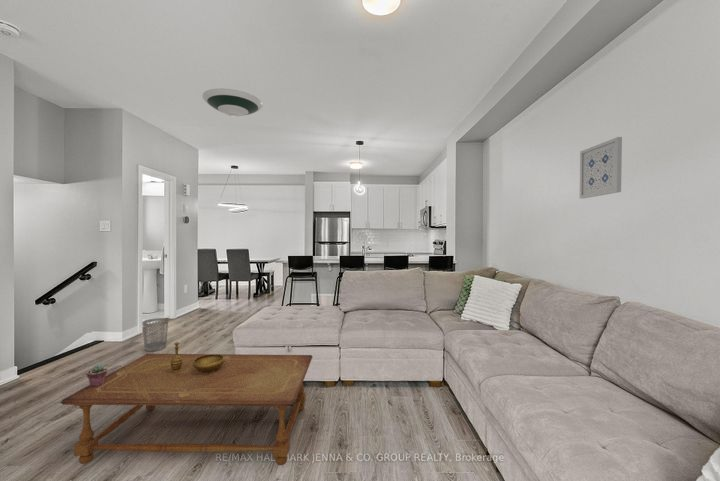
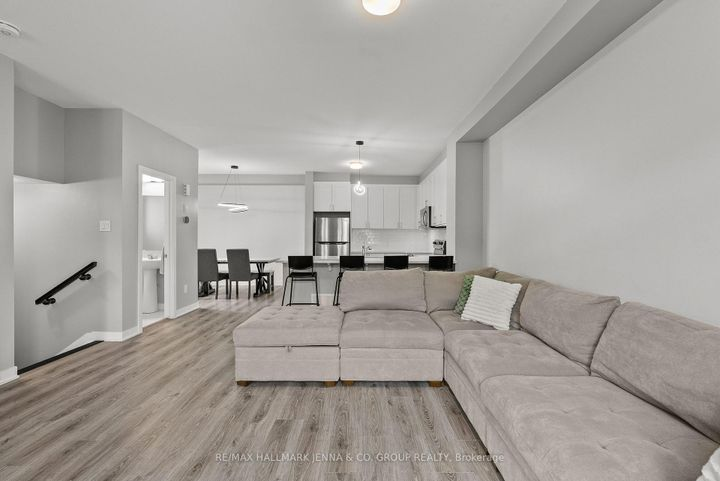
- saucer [202,88,264,118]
- decorative bowl [170,341,225,372]
- wastebasket [141,317,169,352]
- coffee table [59,353,314,466]
- potted succulent [86,363,108,388]
- wall art [579,136,623,200]
